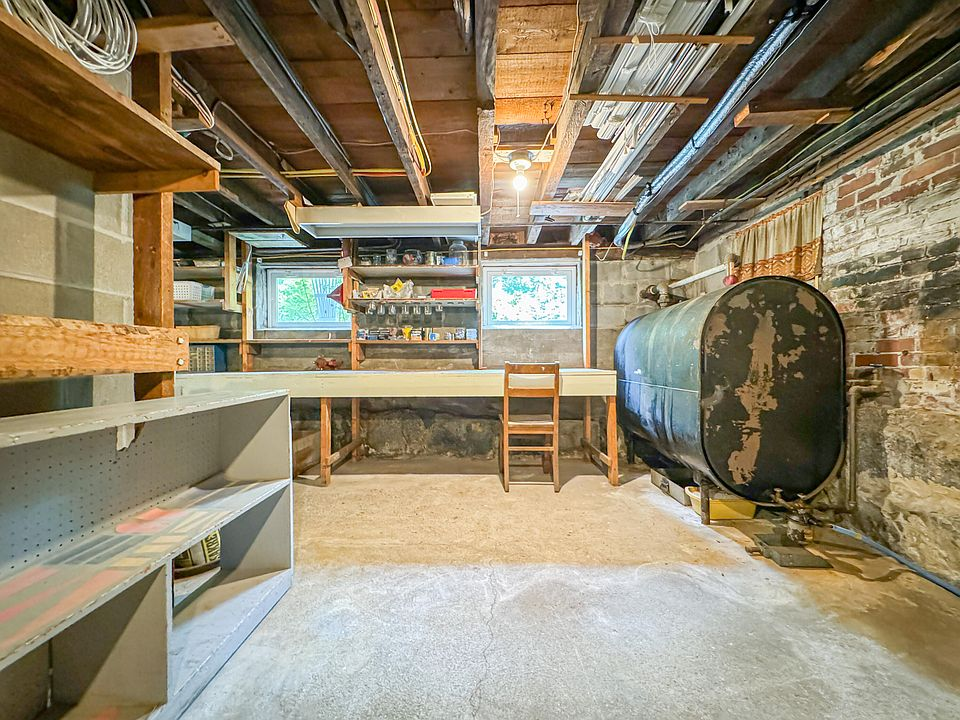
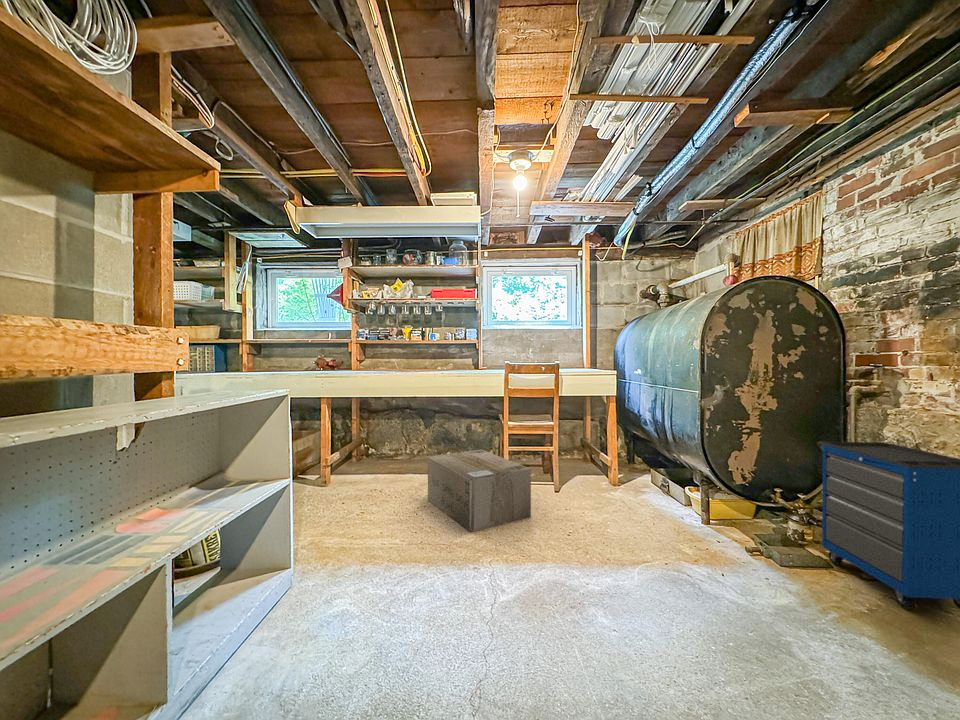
+ cardboard box [427,449,532,533]
+ cabinet [816,441,960,610]
